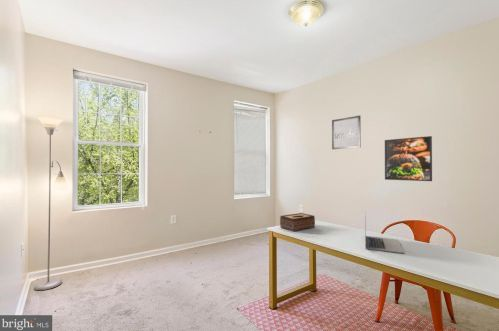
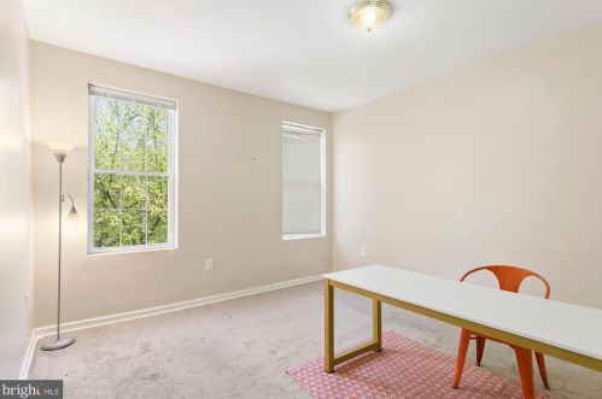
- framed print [384,135,433,182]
- tissue box [279,212,316,232]
- laptop [364,212,405,254]
- wall art [331,114,362,150]
